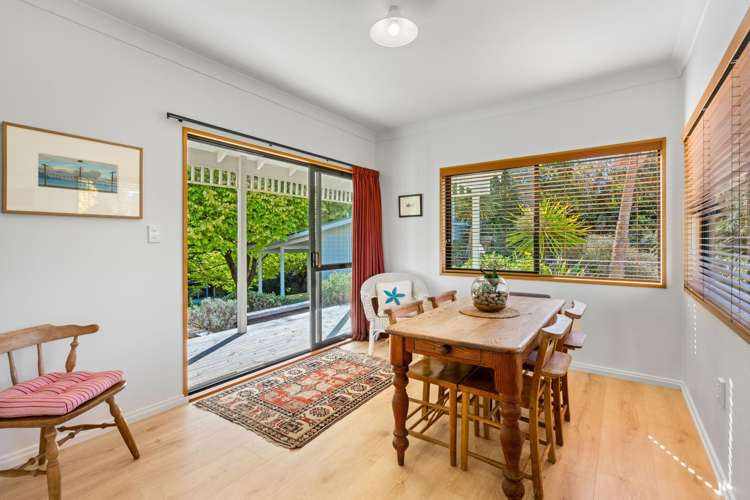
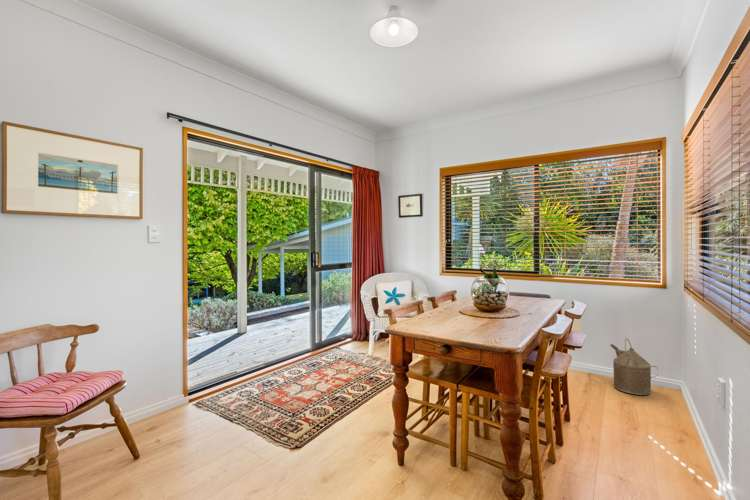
+ watering can [610,337,659,396]
